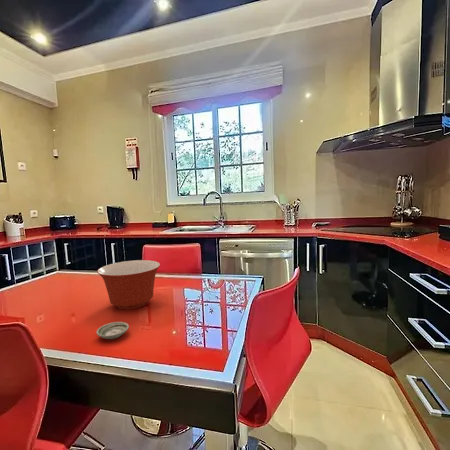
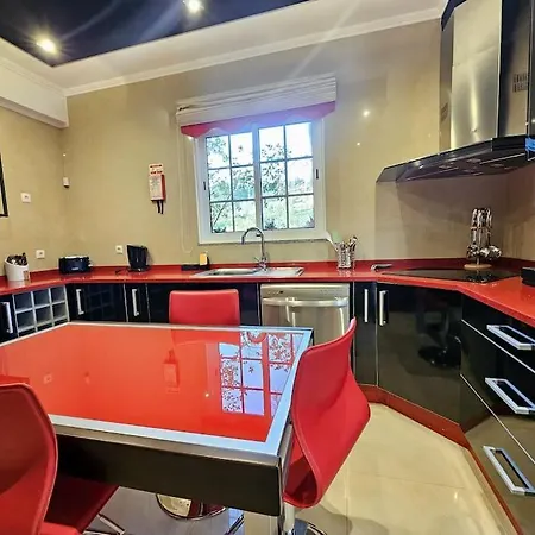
- mixing bowl [96,259,161,310]
- saucer [96,321,130,340]
